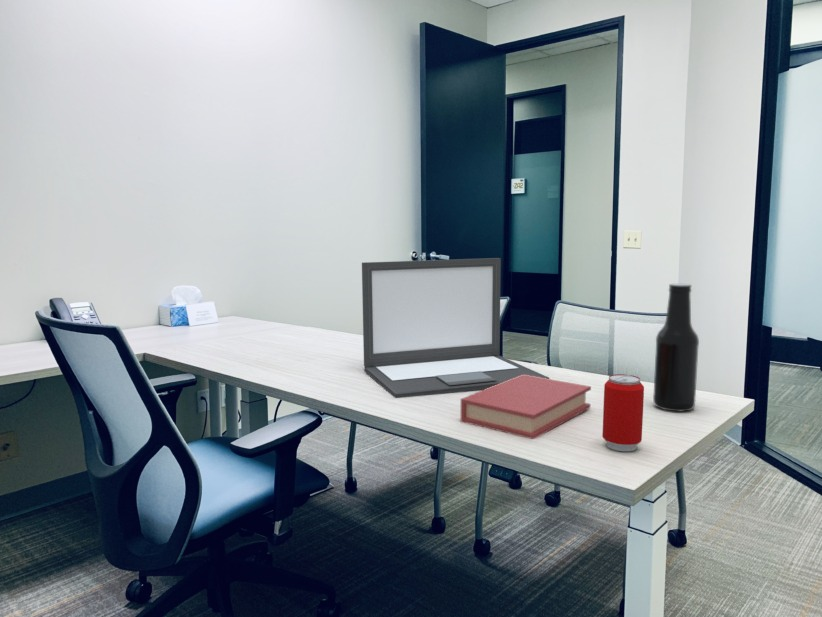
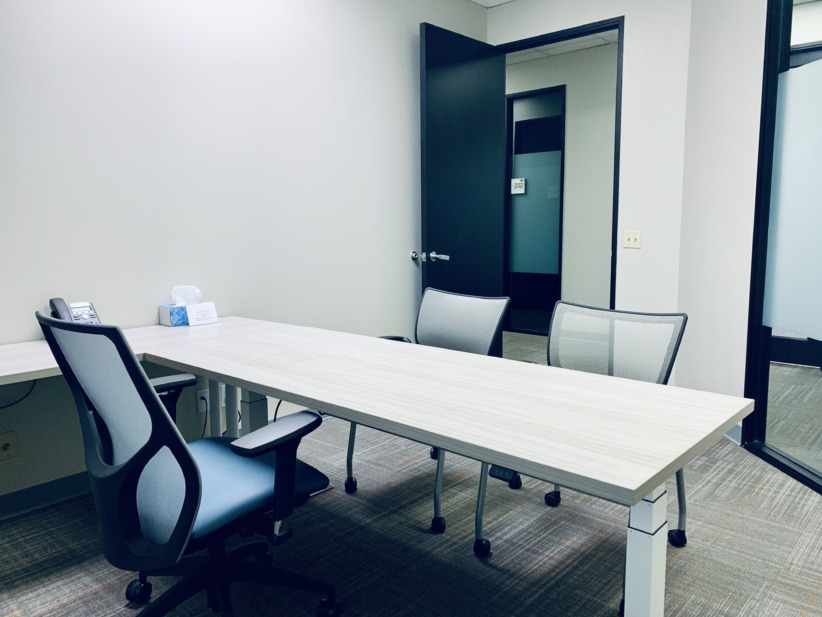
- beer bottle [652,283,700,413]
- book [460,375,592,440]
- beverage can [601,373,645,452]
- laptop [361,257,550,399]
